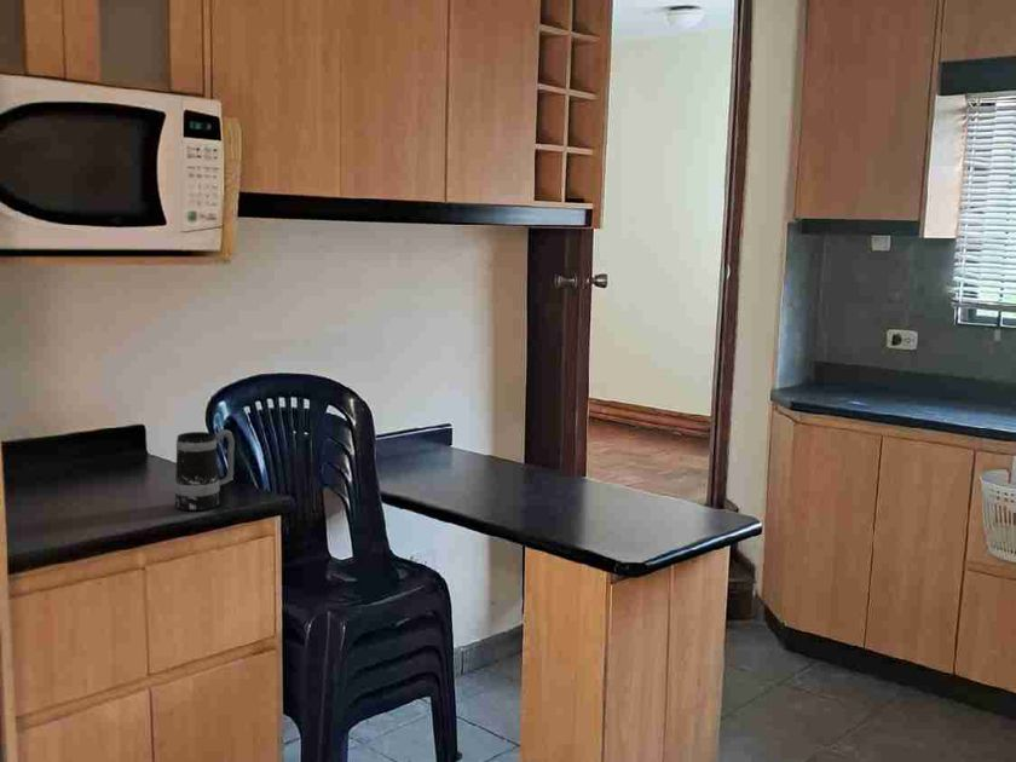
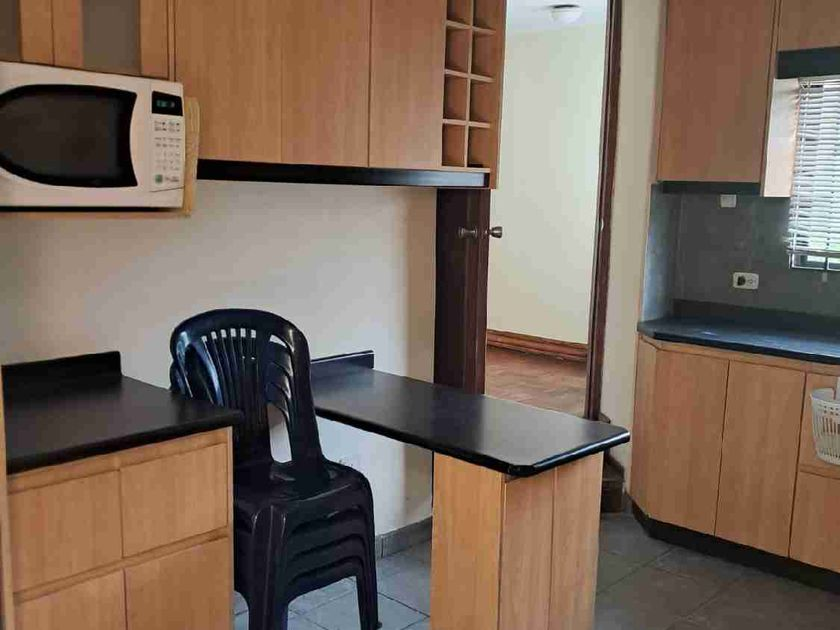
- mug [173,428,236,512]
